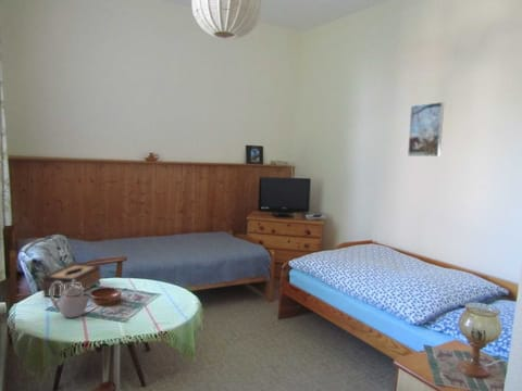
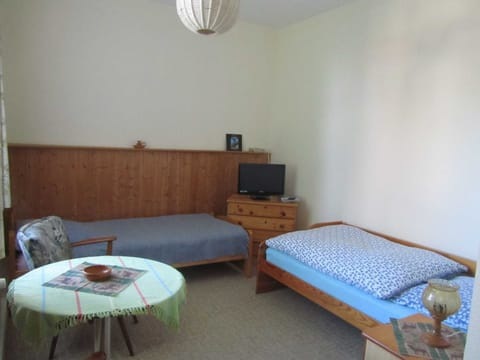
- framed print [407,101,445,157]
- tissue box [41,263,102,298]
- teapot [49,279,94,319]
